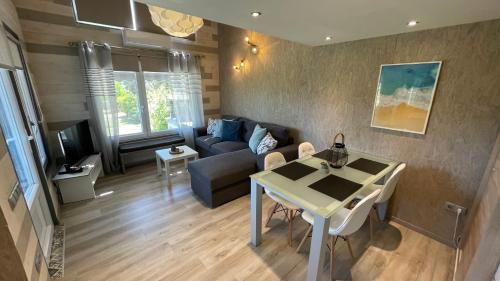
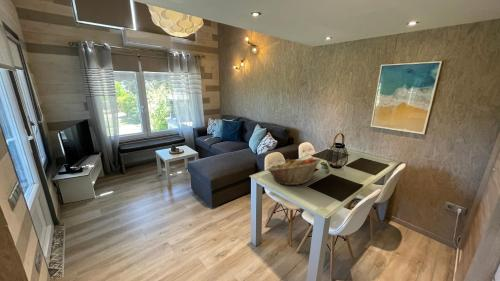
+ fruit basket [266,157,322,186]
